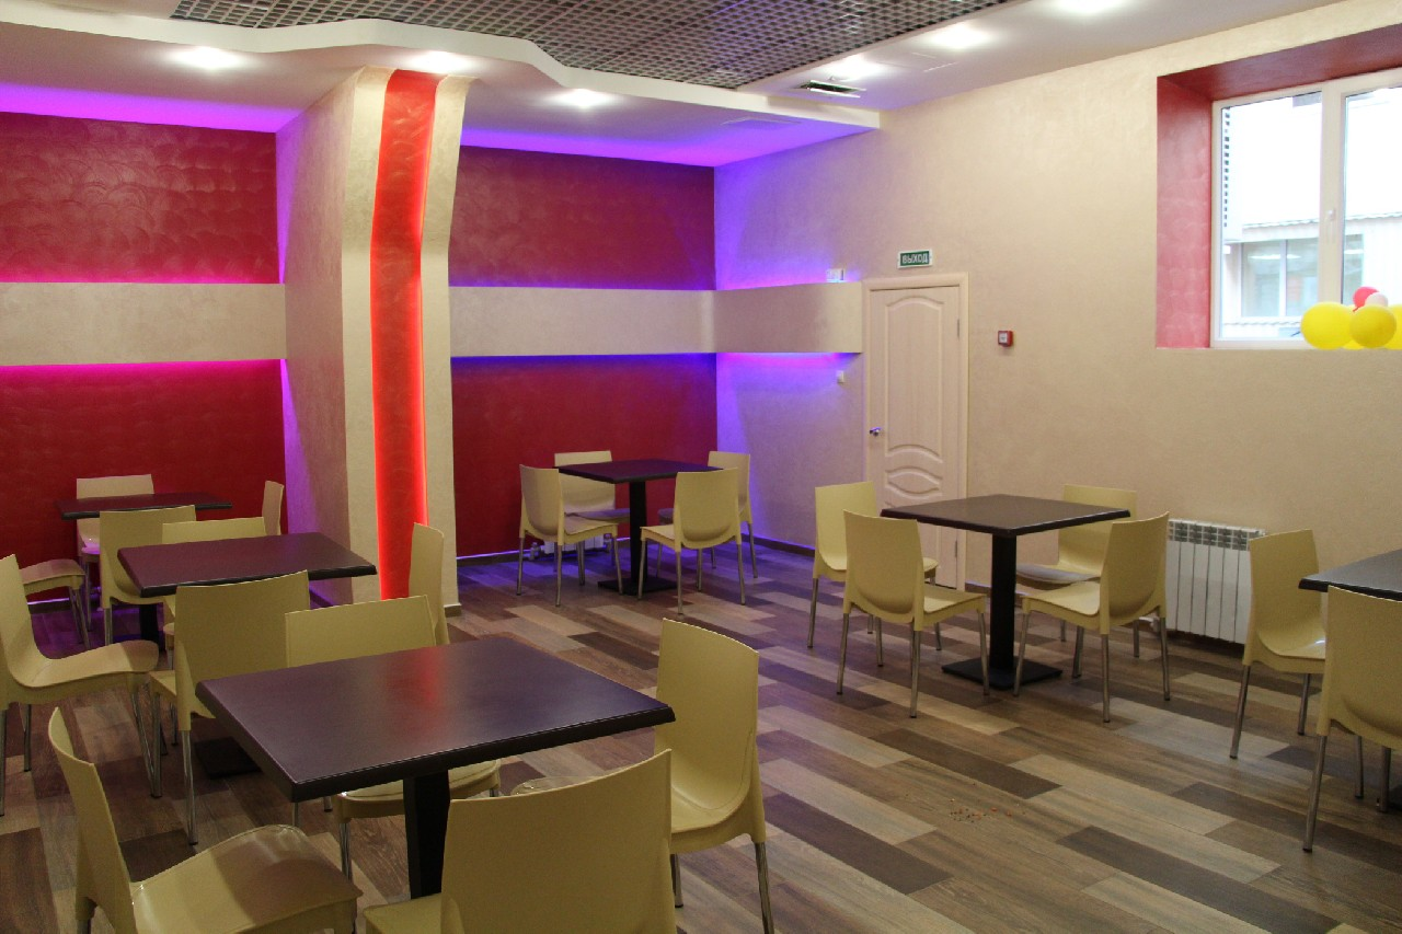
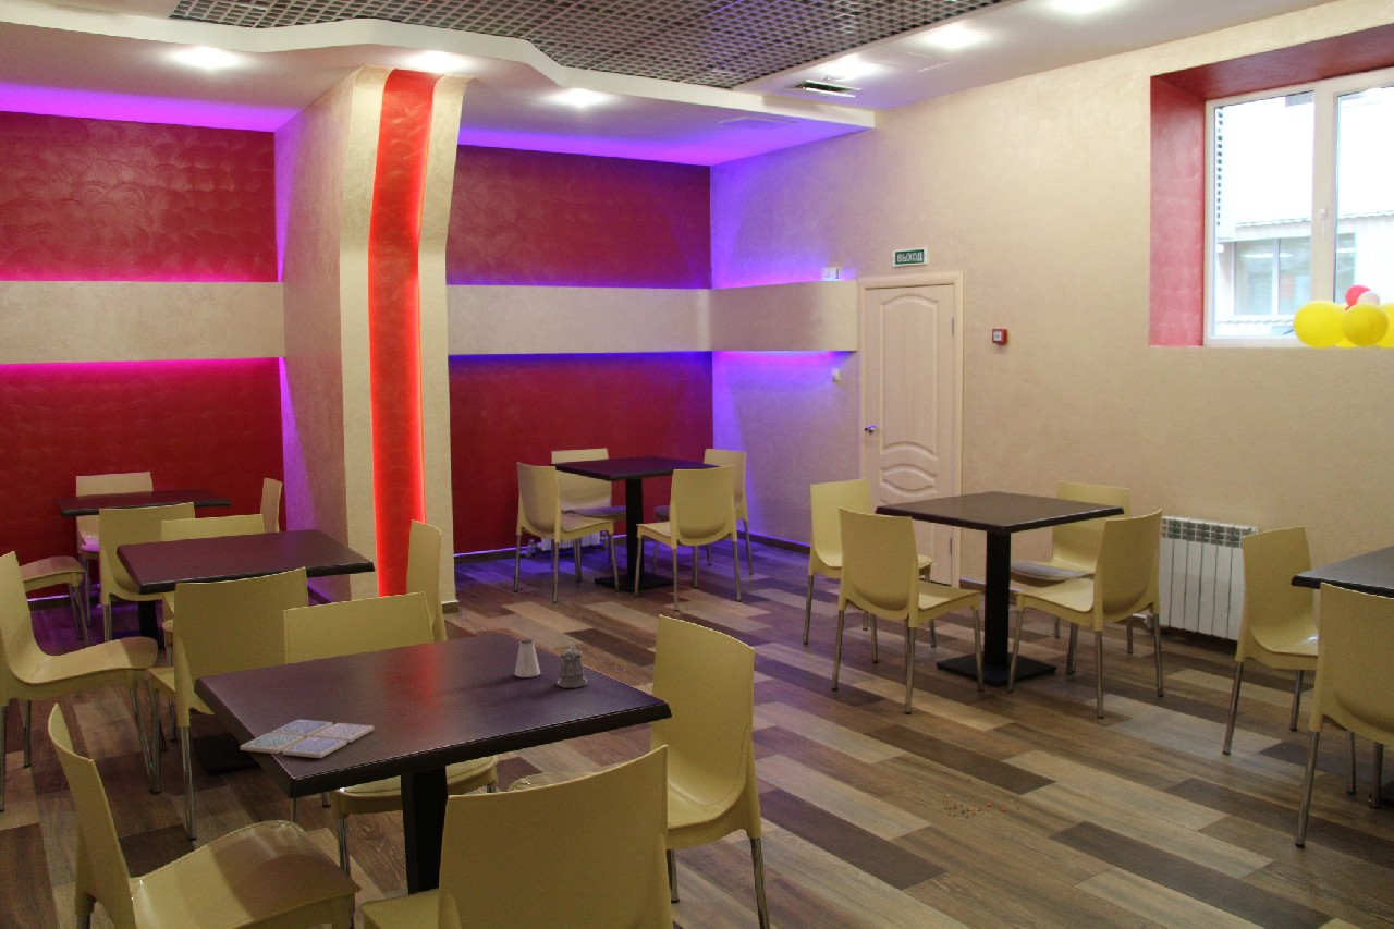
+ pepper shaker [555,646,588,688]
+ saltshaker [514,637,541,679]
+ drink coaster [239,719,375,759]
